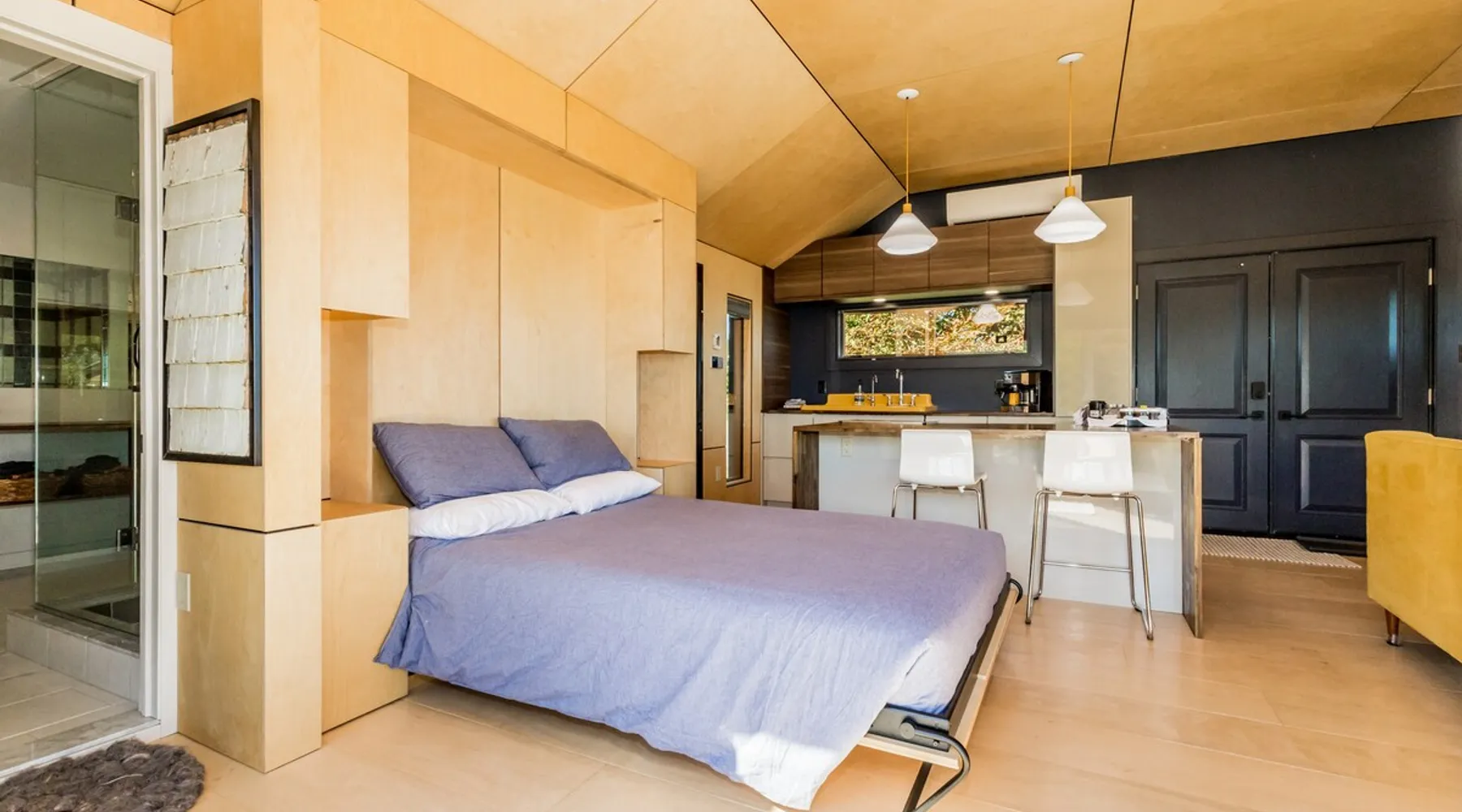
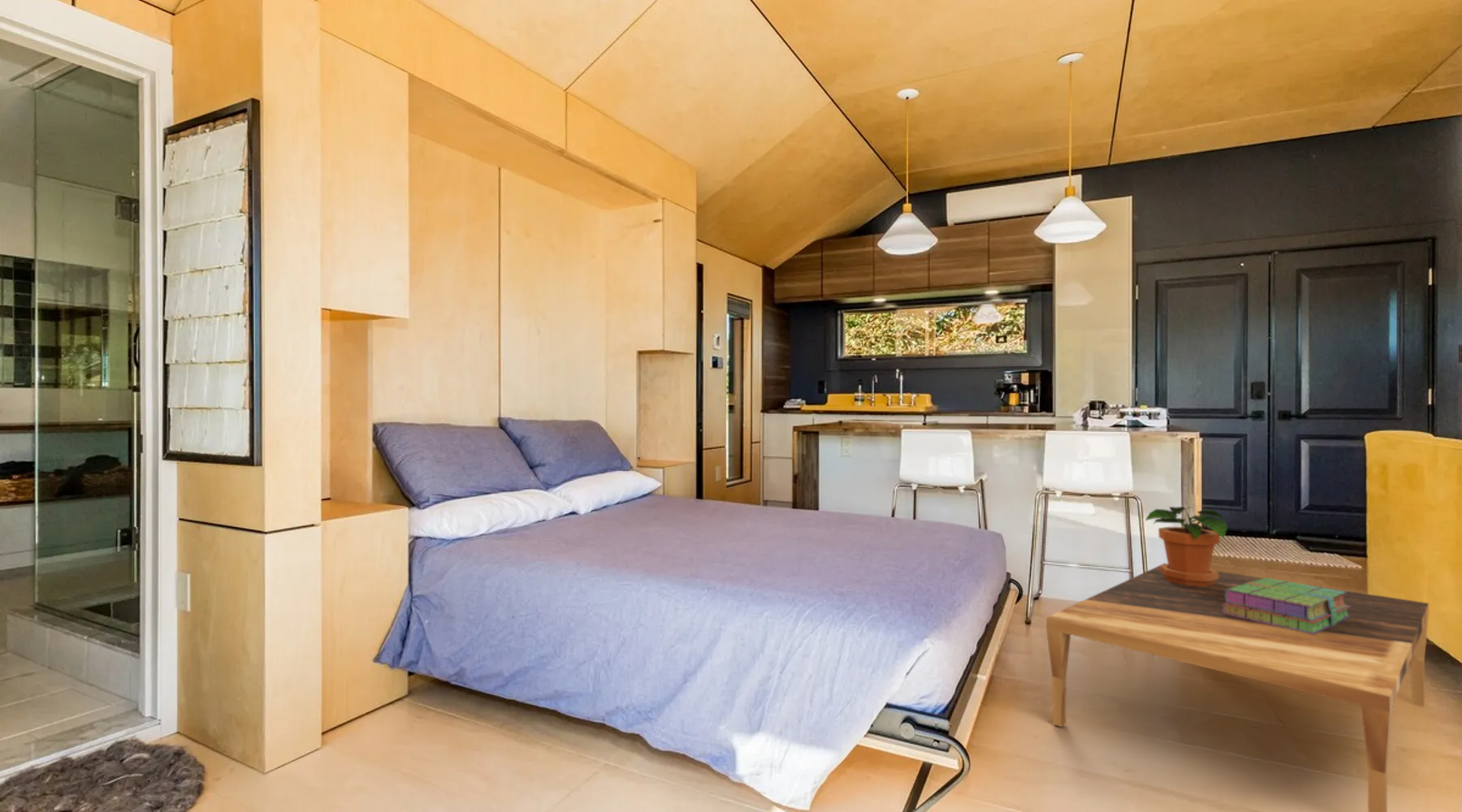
+ stack of books [1222,577,1351,634]
+ potted plant [1144,506,1228,586]
+ coffee table [1045,563,1430,812]
